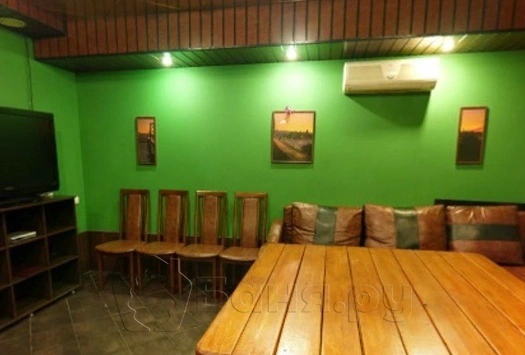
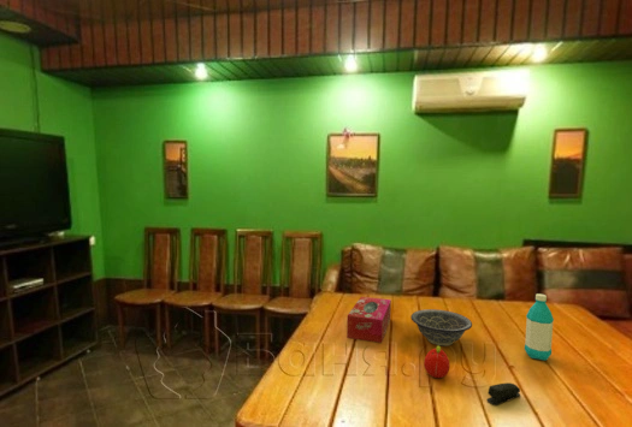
+ decorative bowl [409,308,473,346]
+ tissue box [345,296,392,344]
+ water bottle [524,292,555,362]
+ stapler [485,381,521,407]
+ fruit [423,345,451,379]
